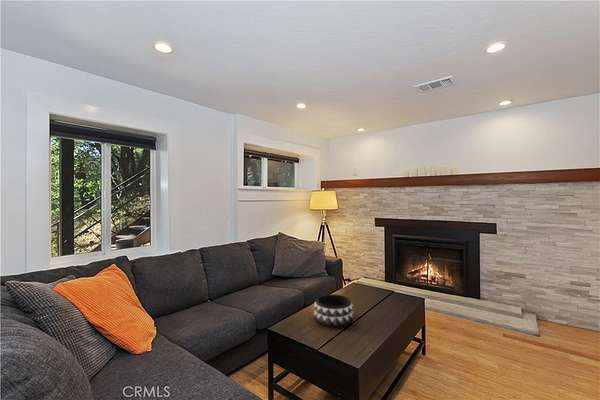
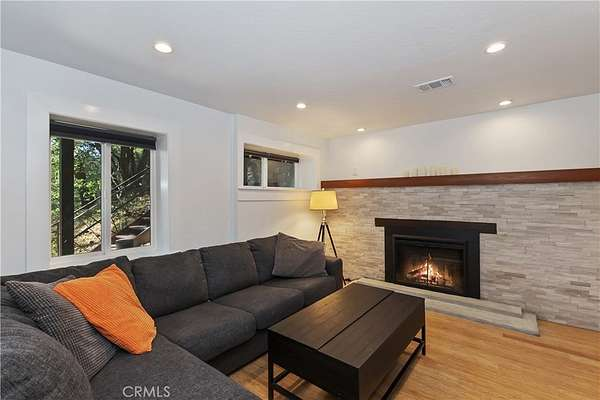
- decorative bowl [312,293,355,328]
